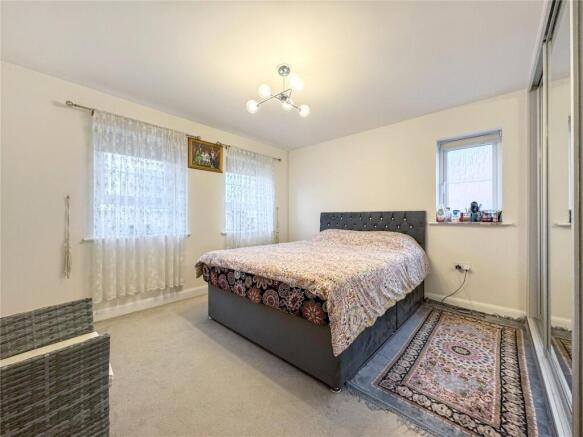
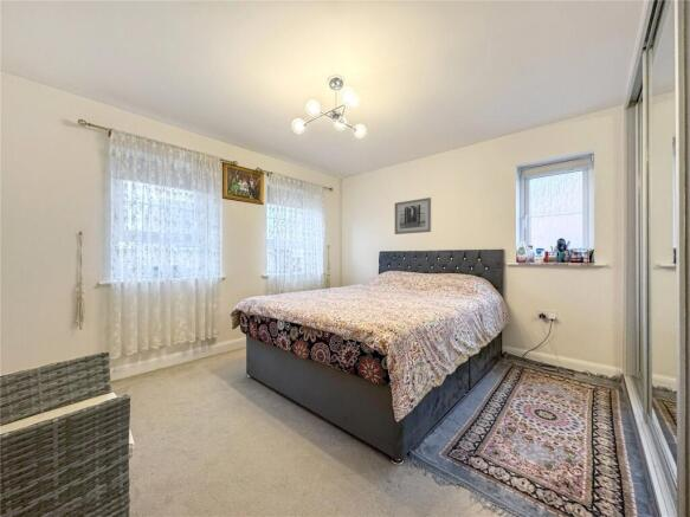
+ wall art [394,196,432,235]
